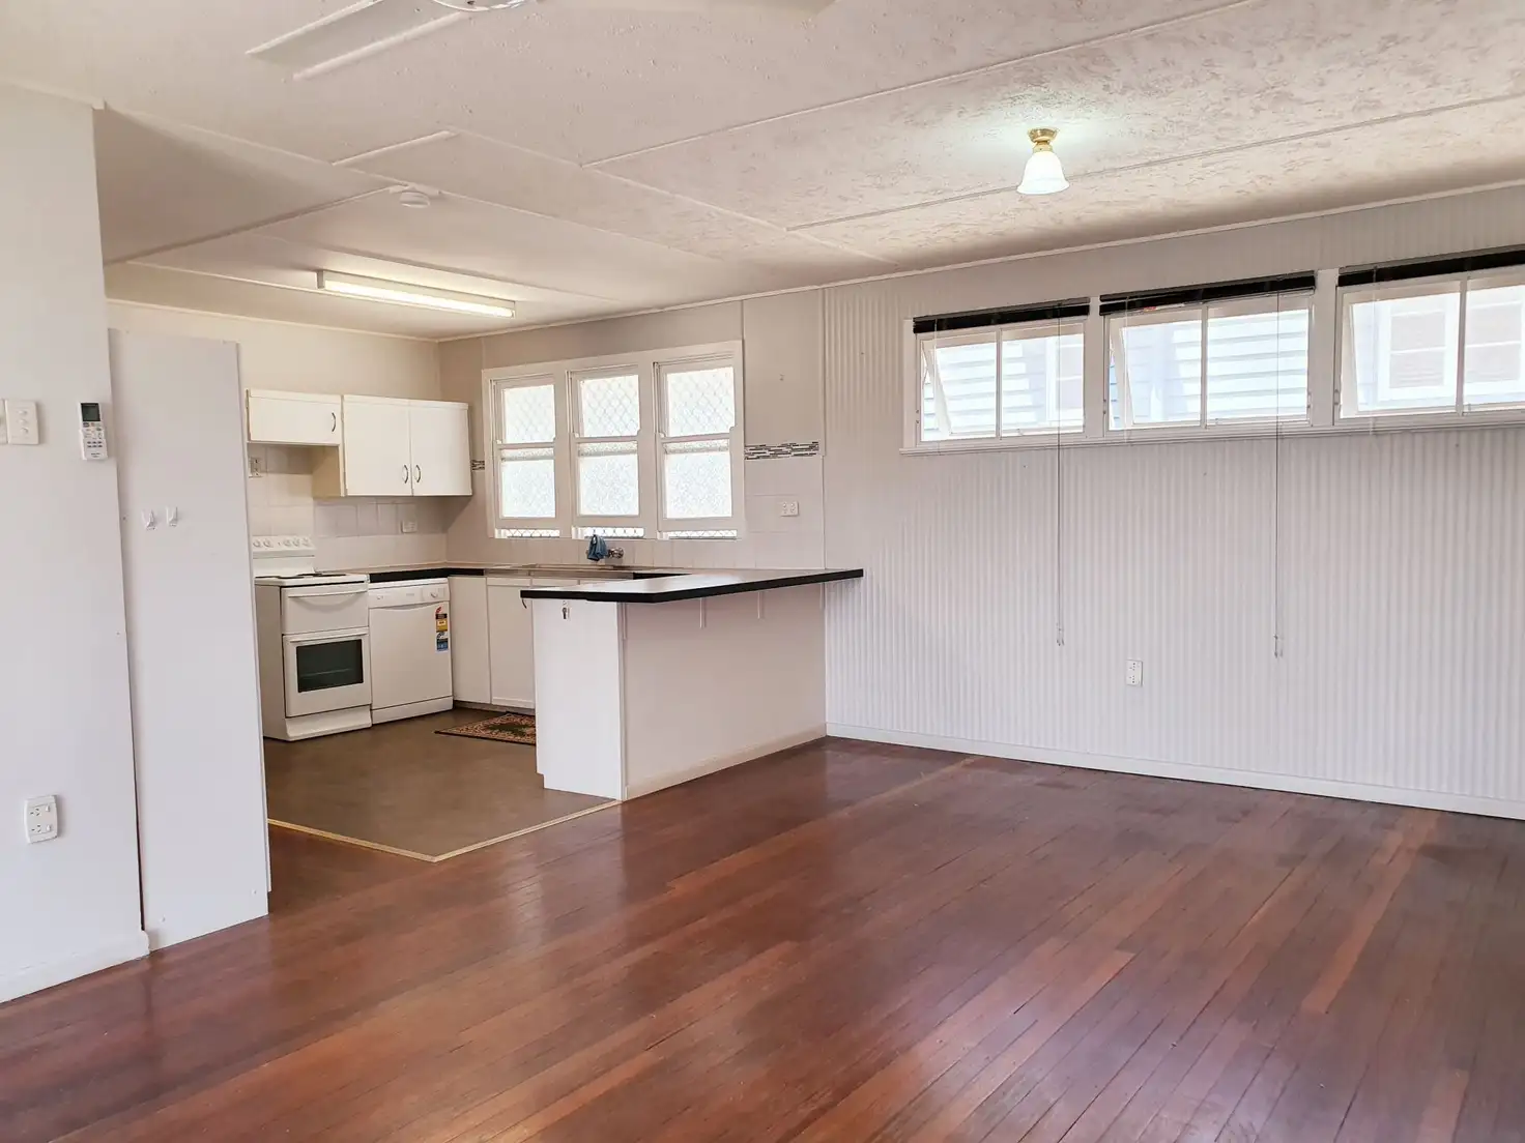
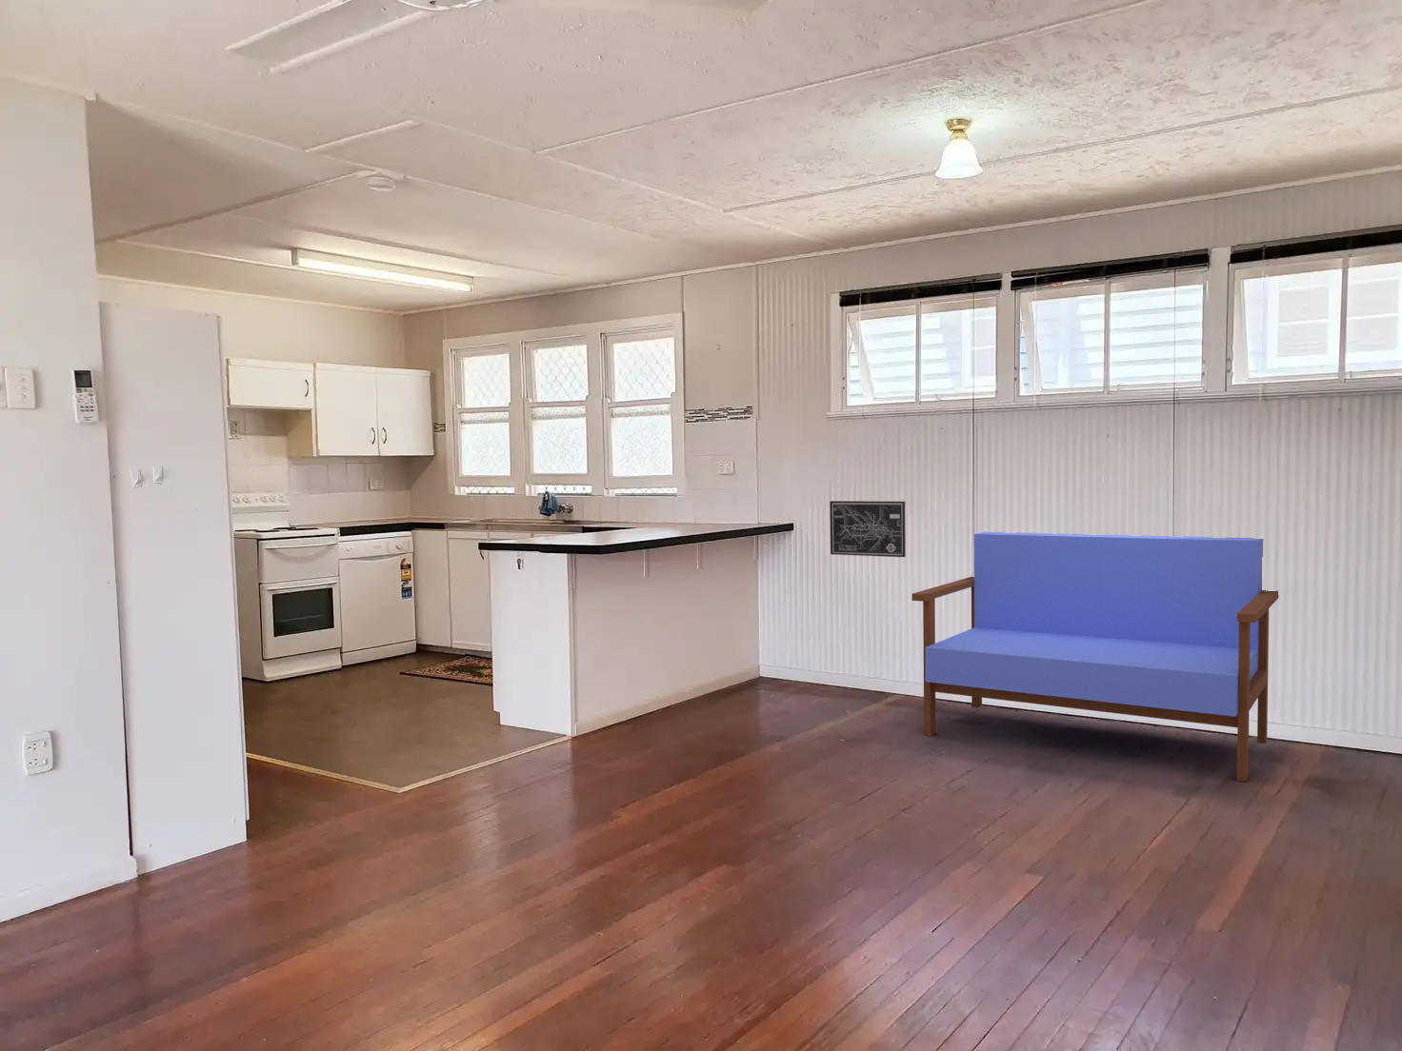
+ loveseat [911,531,1279,783]
+ wall art [829,500,906,558]
